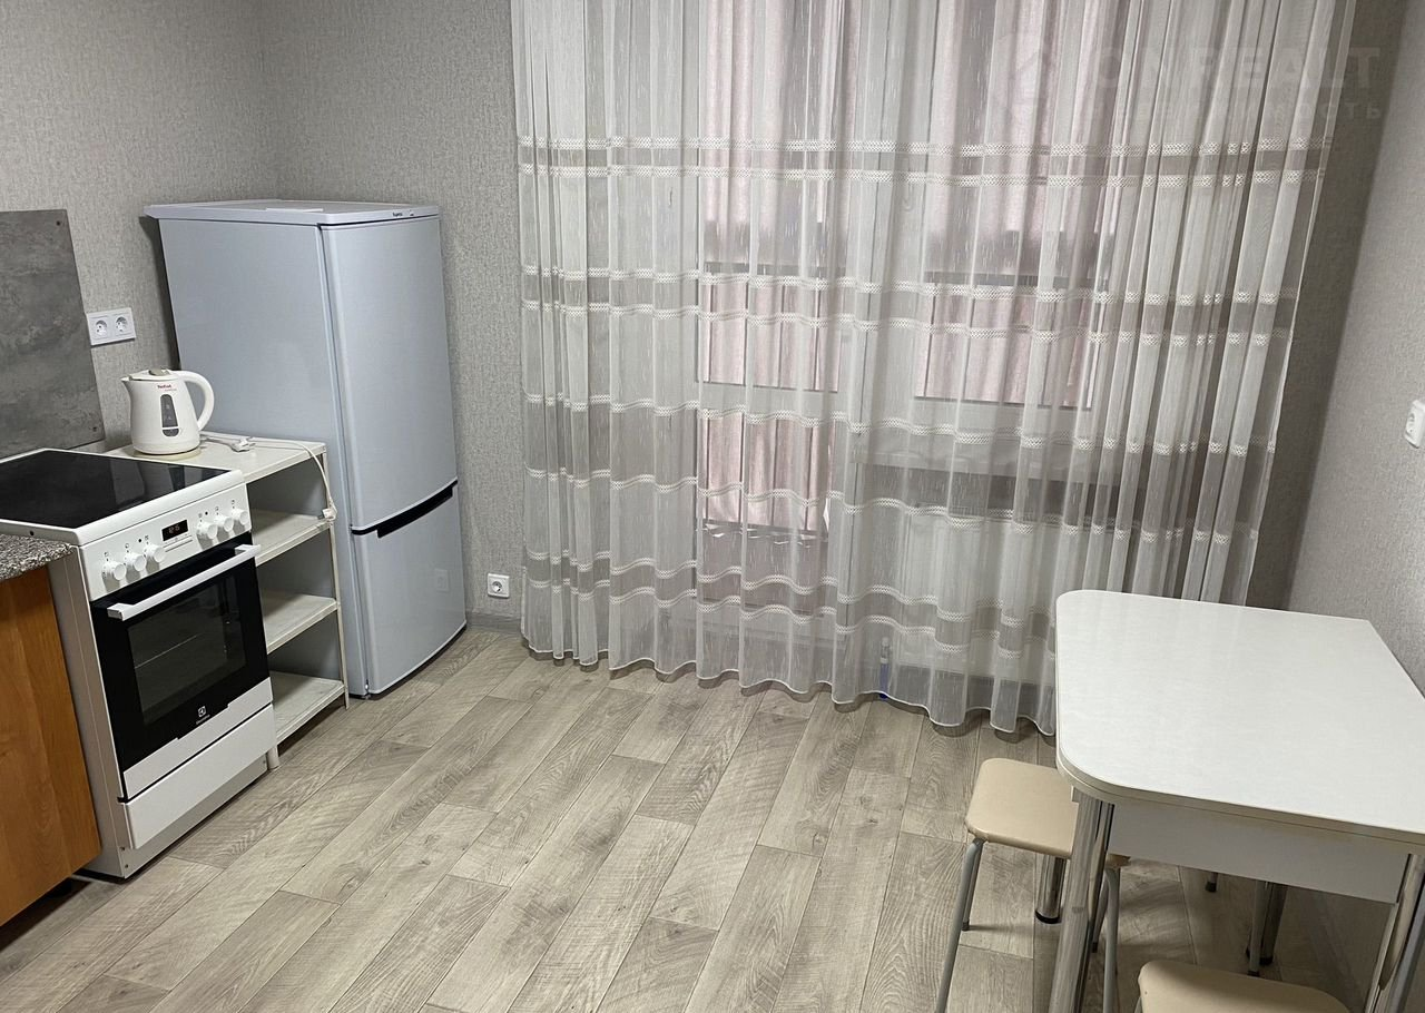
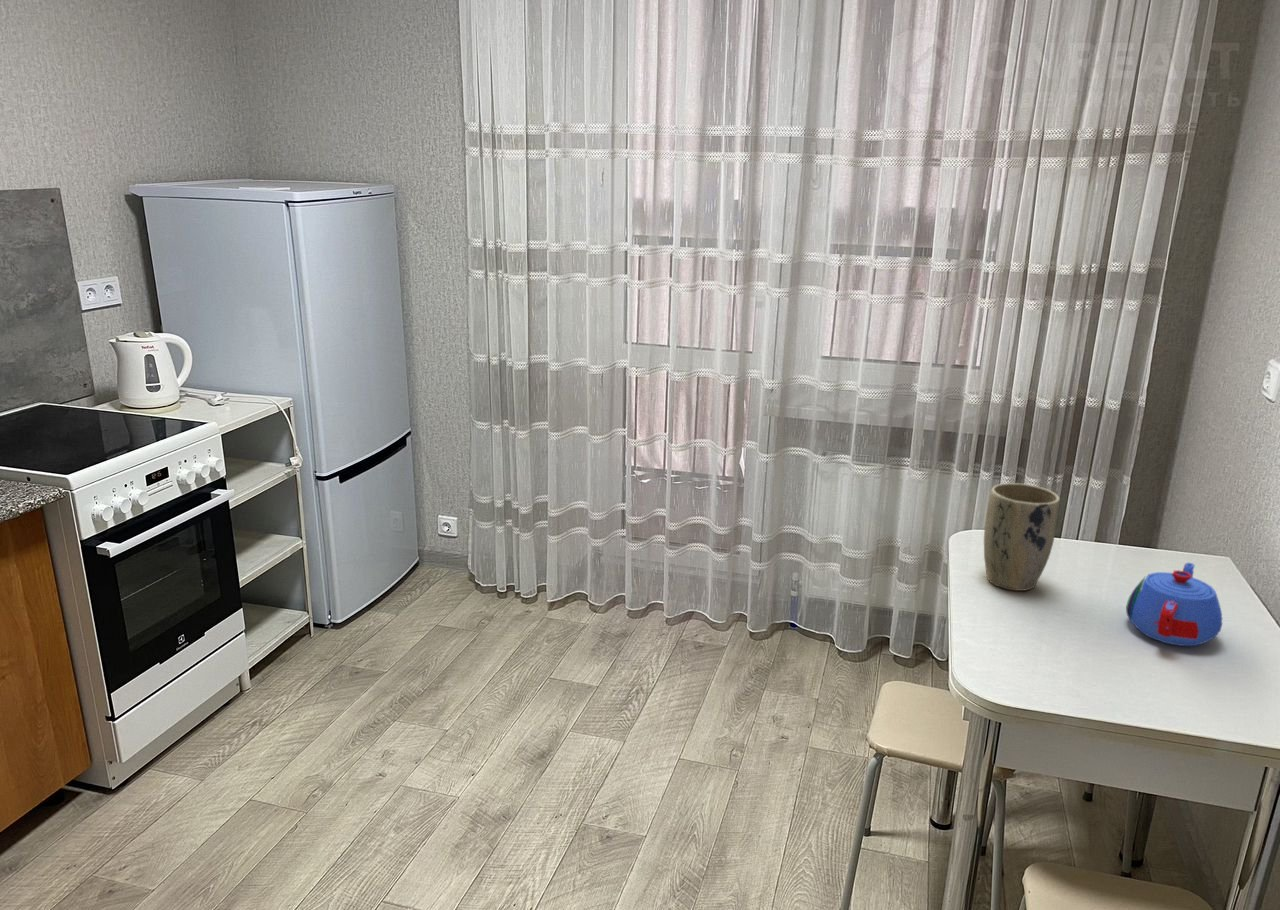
+ teapot [1125,561,1224,647]
+ plant pot [983,482,1061,592]
